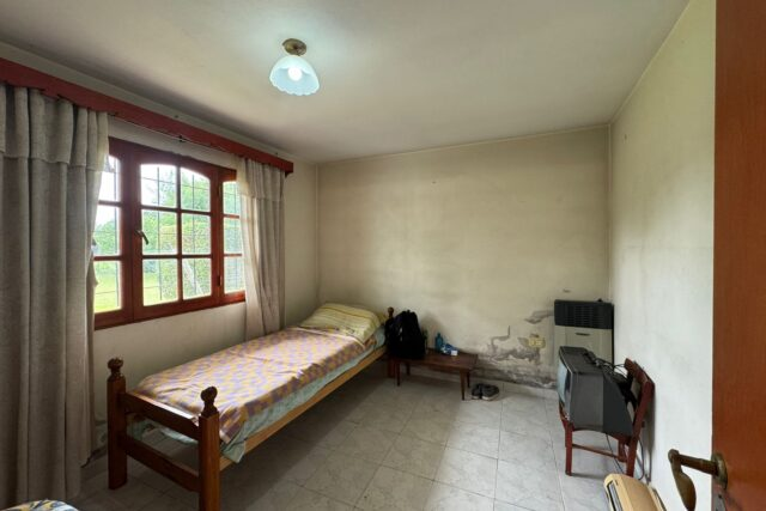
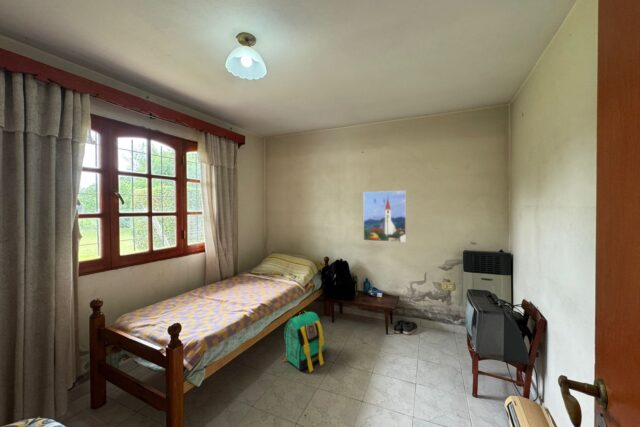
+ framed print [362,190,407,243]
+ backpack [282,310,326,373]
